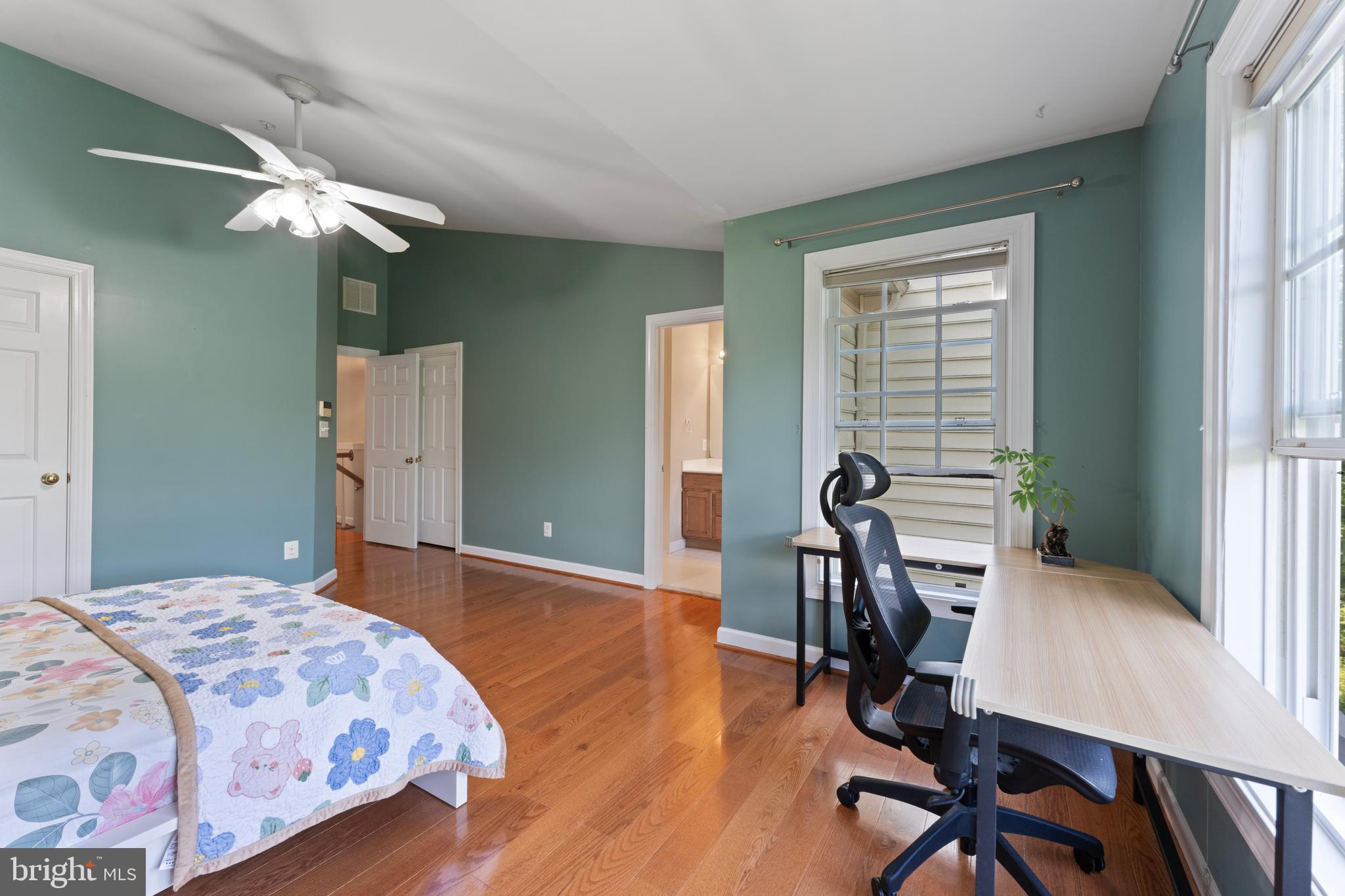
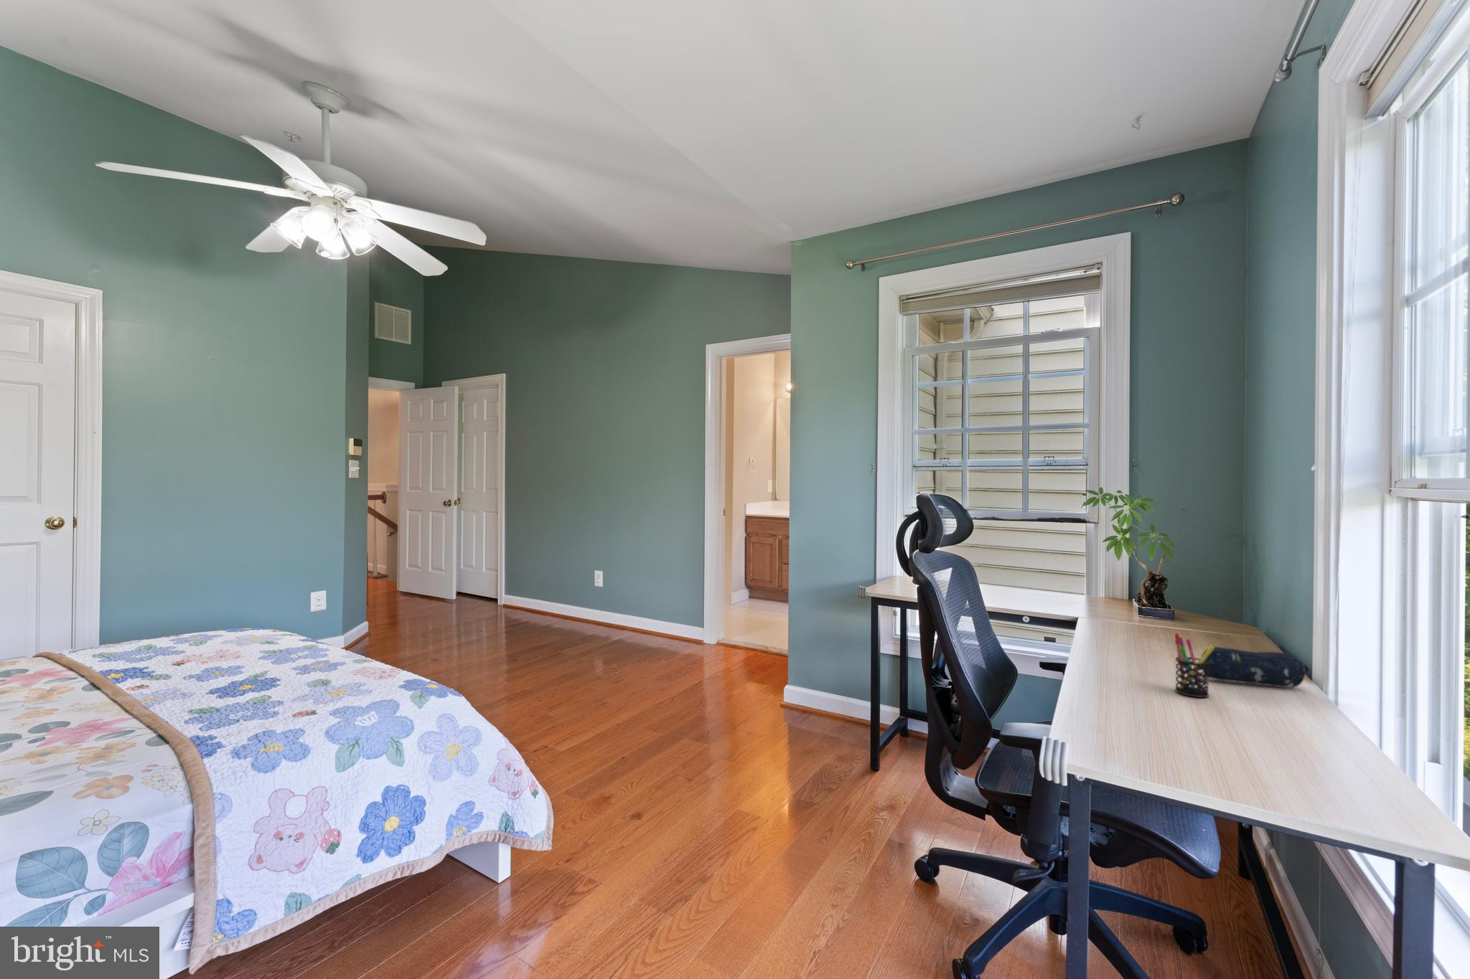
+ pen holder [1174,633,1214,698]
+ pencil case [1200,646,1309,688]
